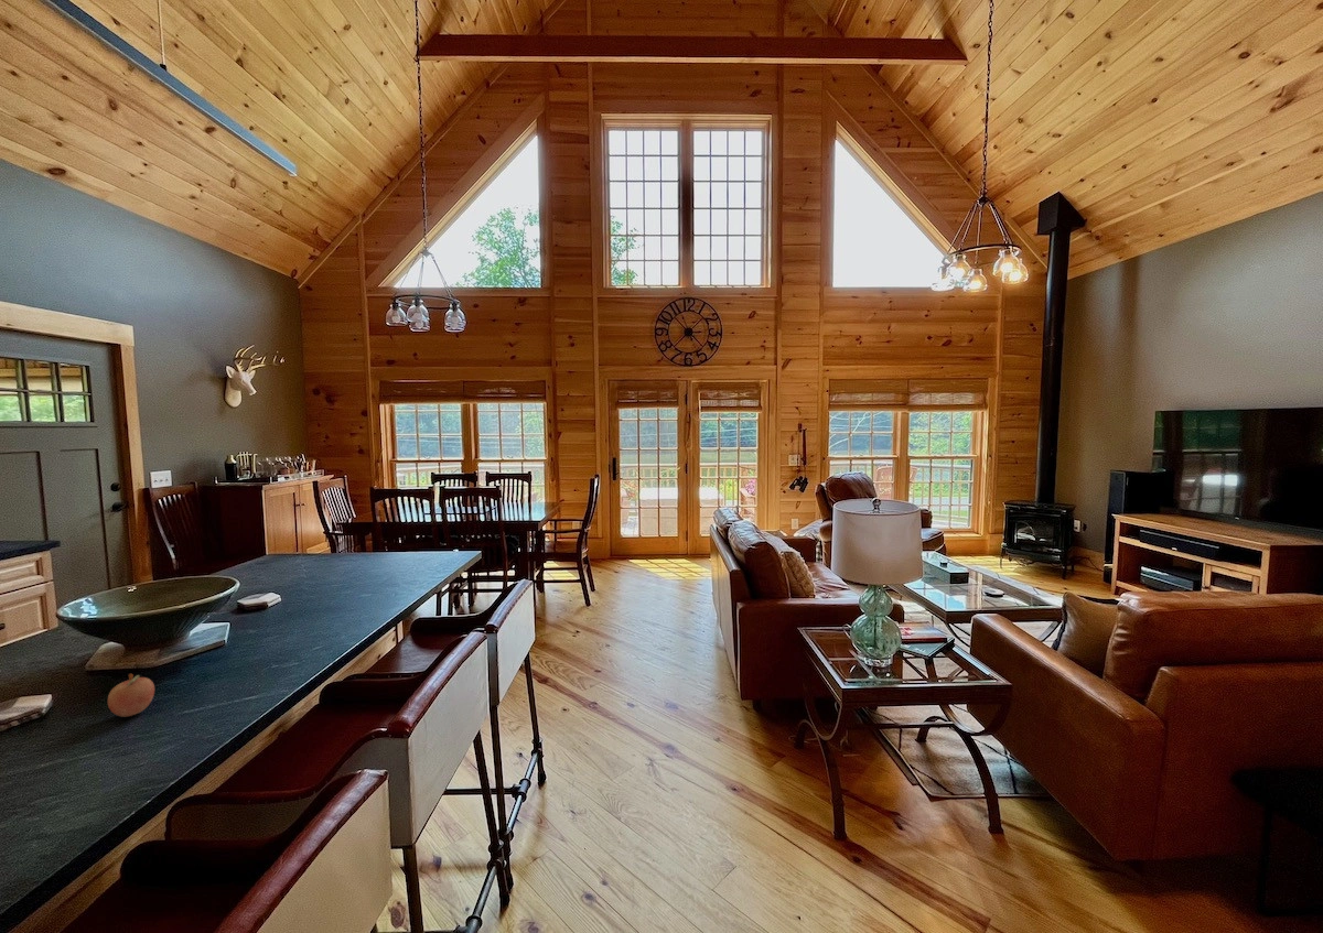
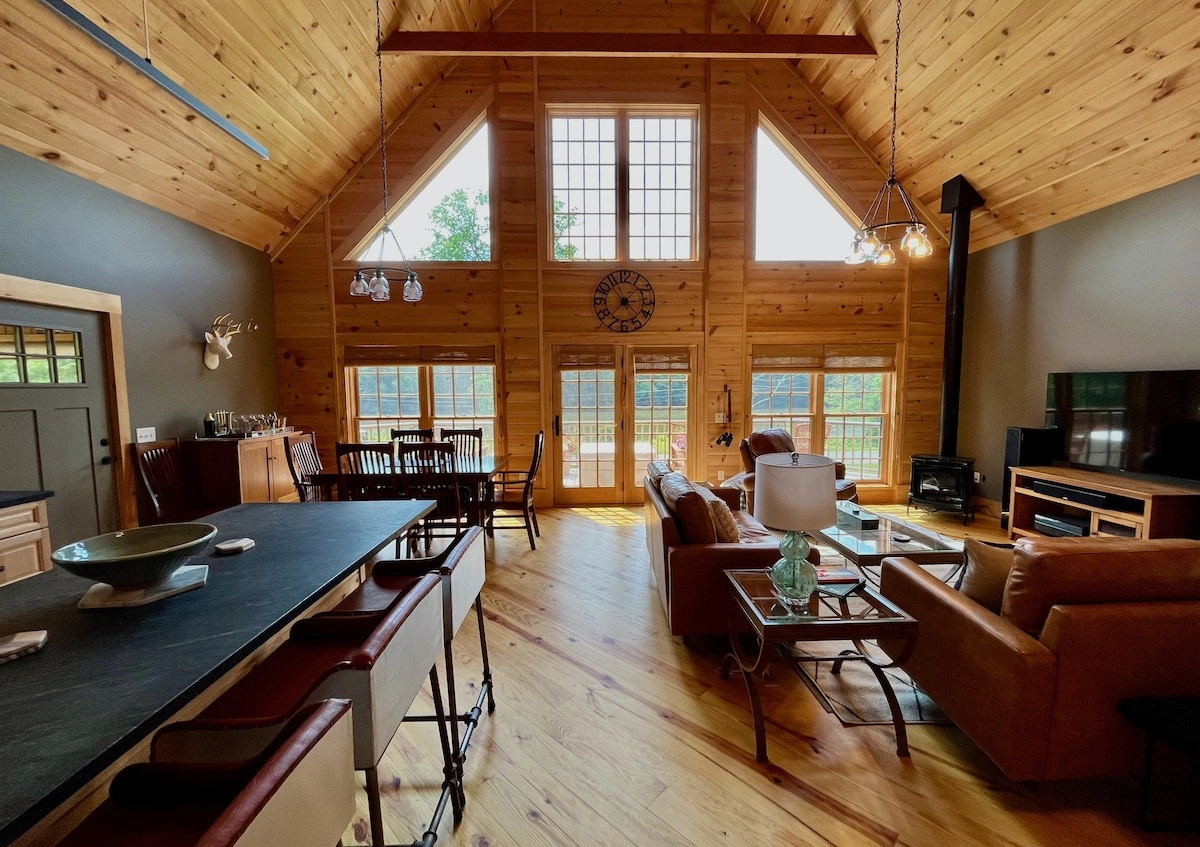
- fruit [107,673,155,718]
